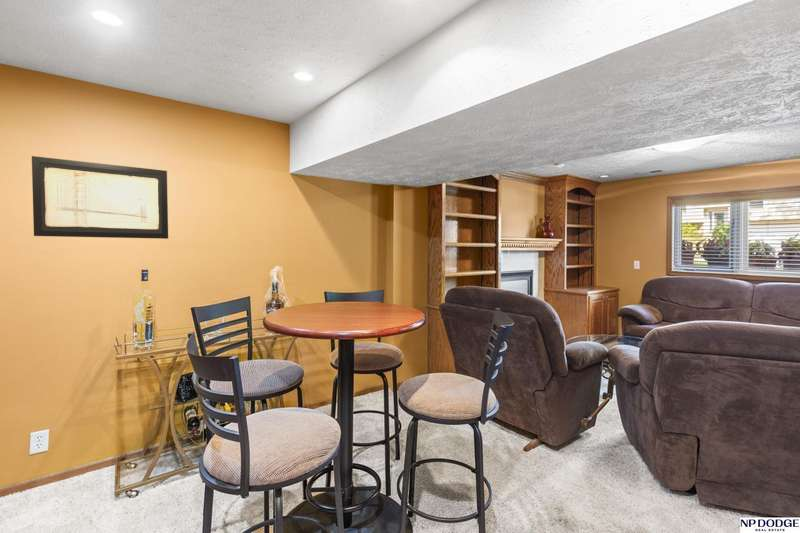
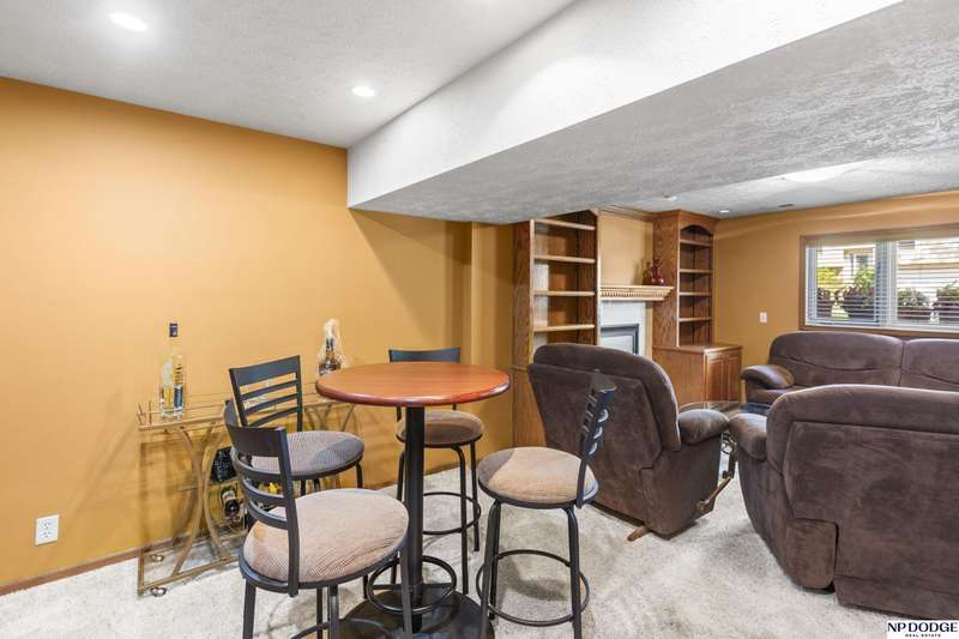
- wall art [31,155,169,240]
